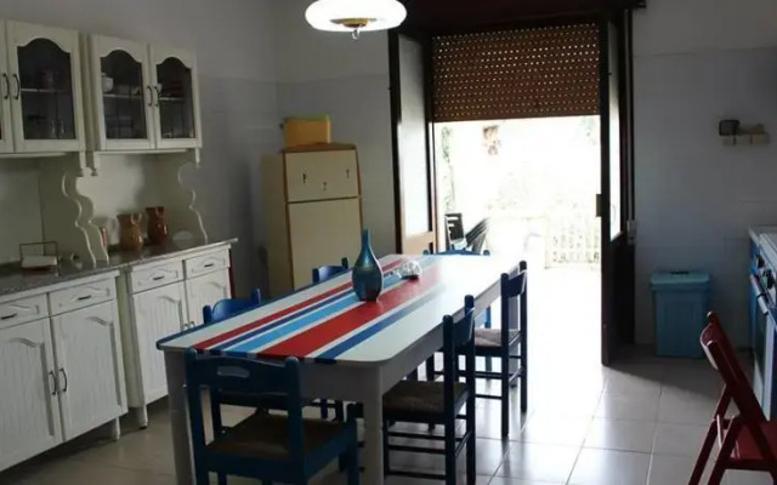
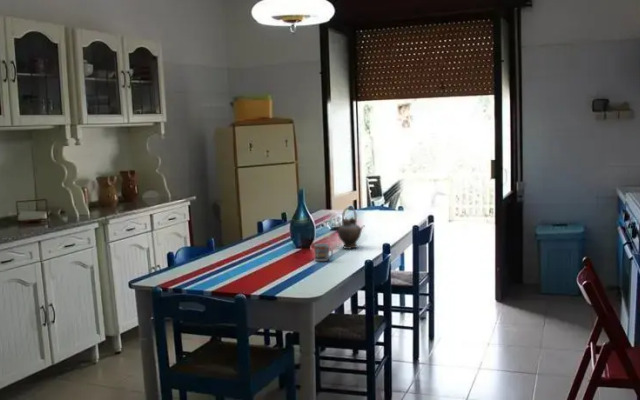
+ cup [313,242,334,262]
+ teapot [337,206,365,250]
